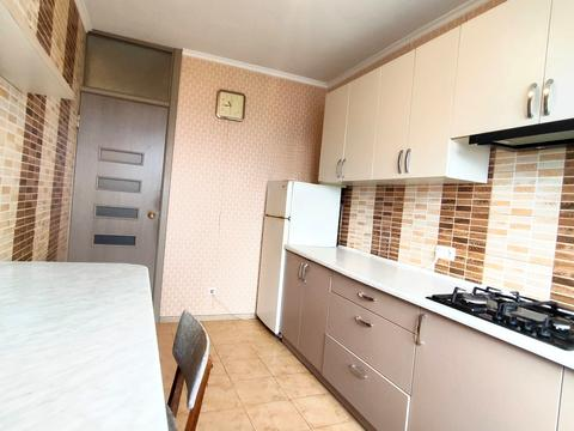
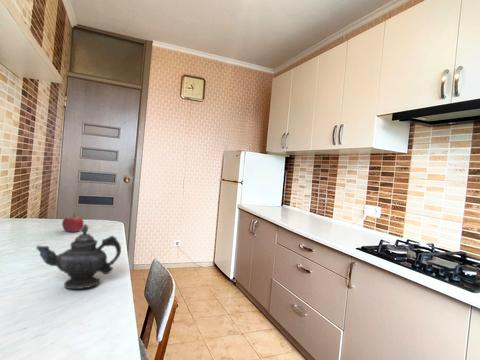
+ fruit [61,212,85,233]
+ teapot [35,223,122,290]
